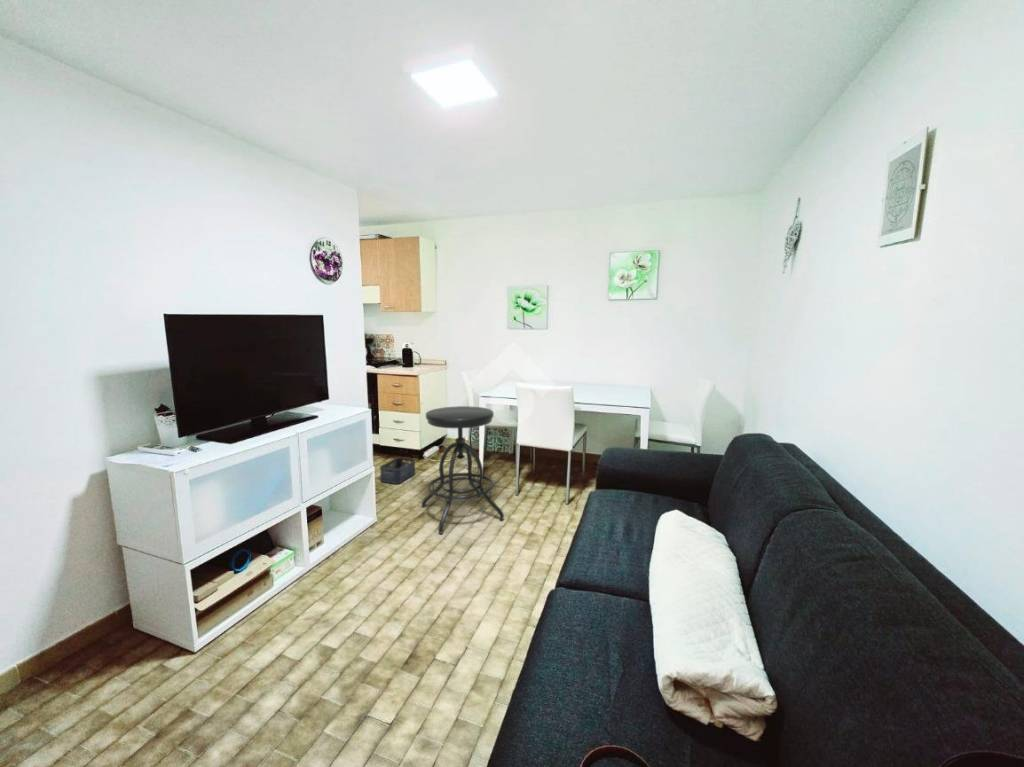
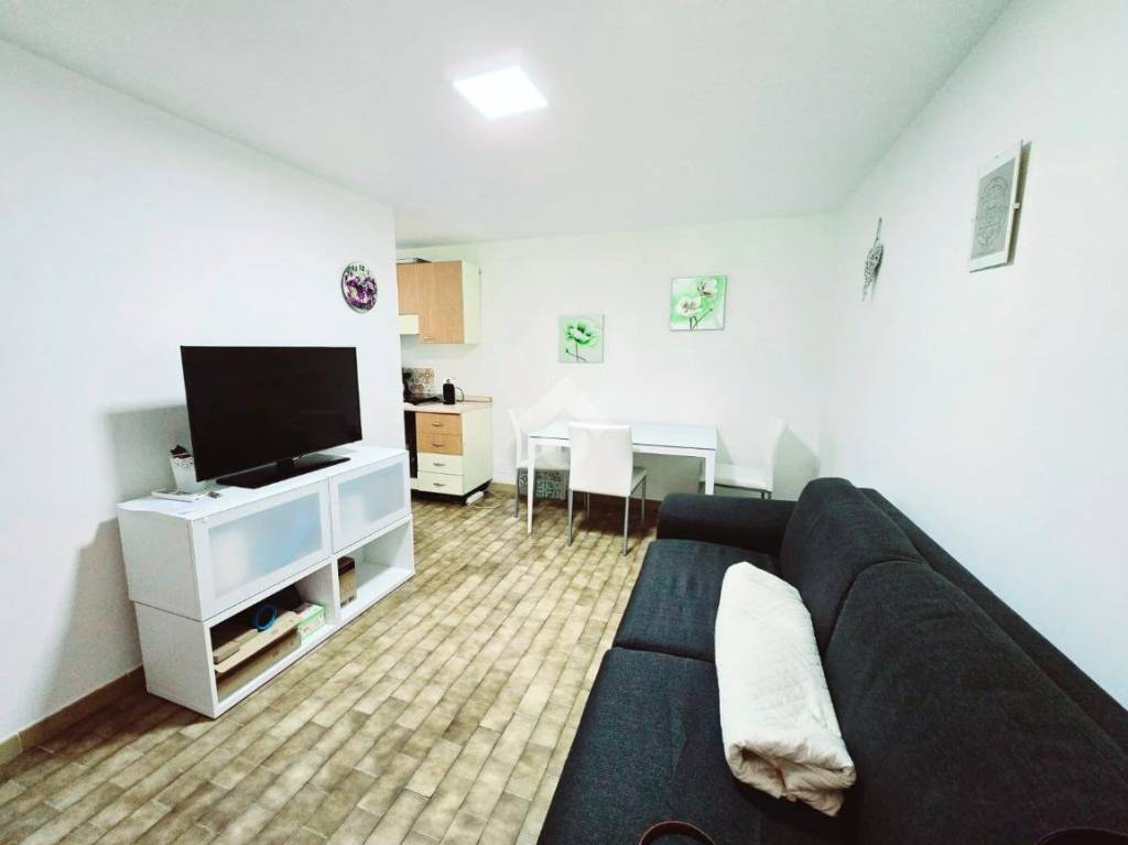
- storage bin [379,457,416,485]
- stool [421,405,505,534]
